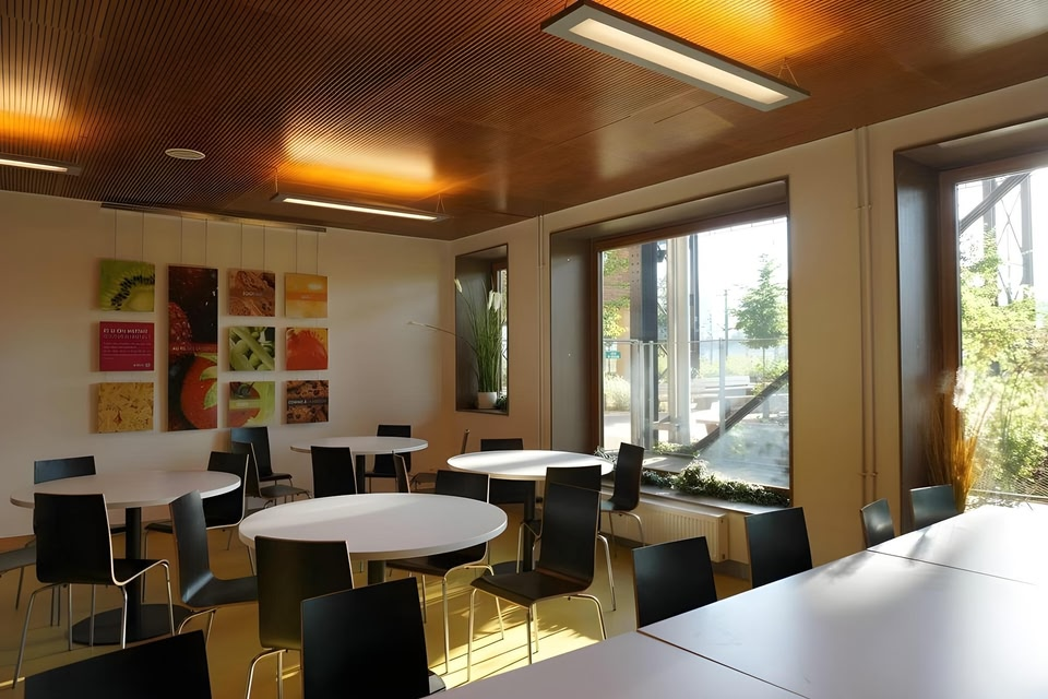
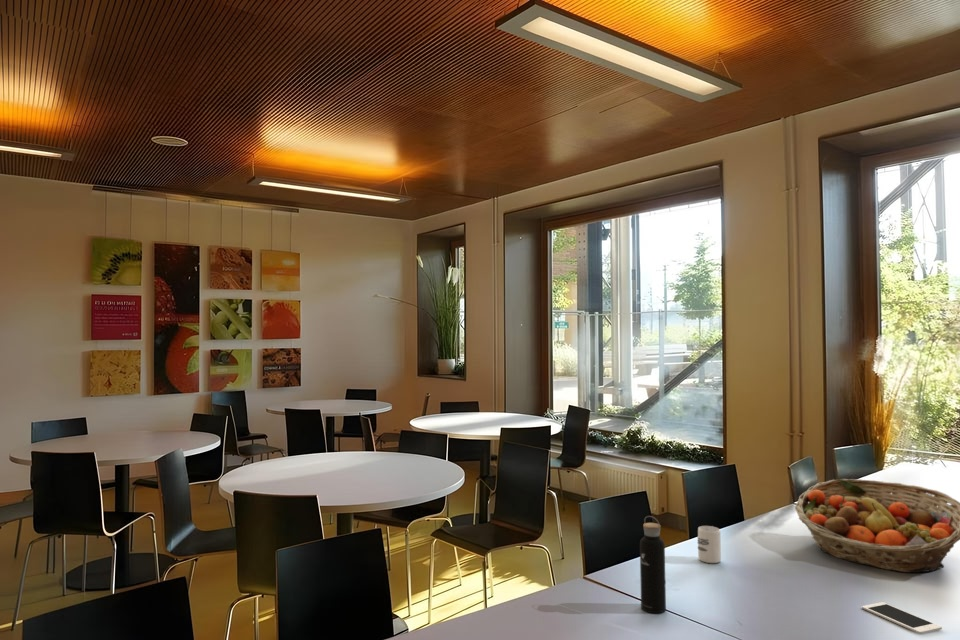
+ water bottle [639,515,667,615]
+ cup [697,525,722,564]
+ fruit basket [794,478,960,574]
+ cell phone [861,601,943,635]
